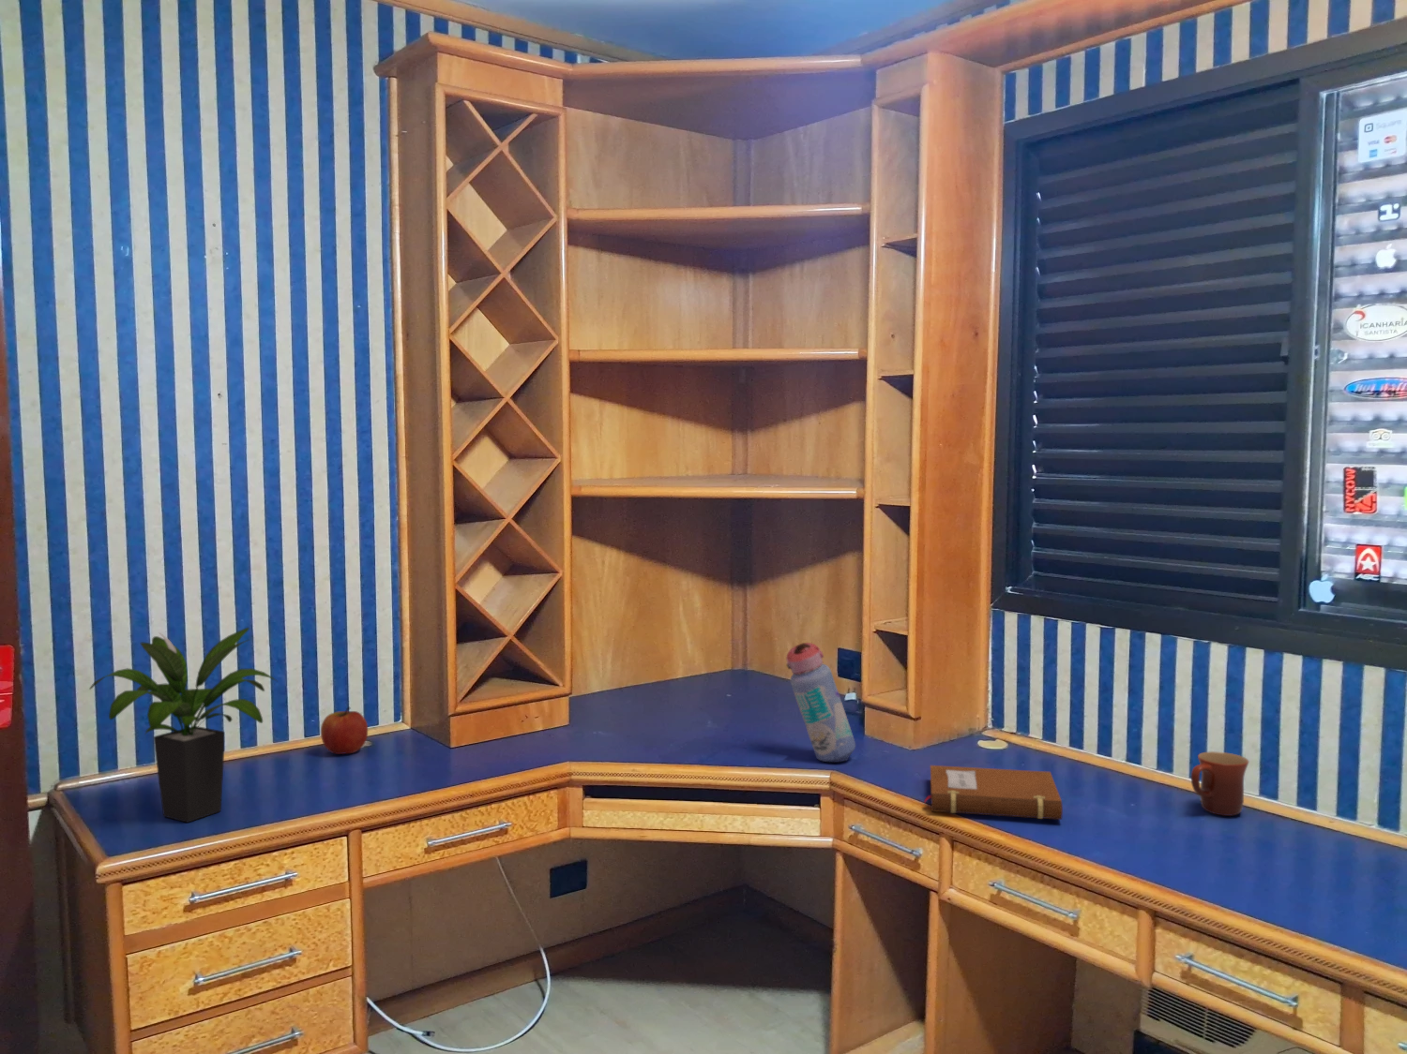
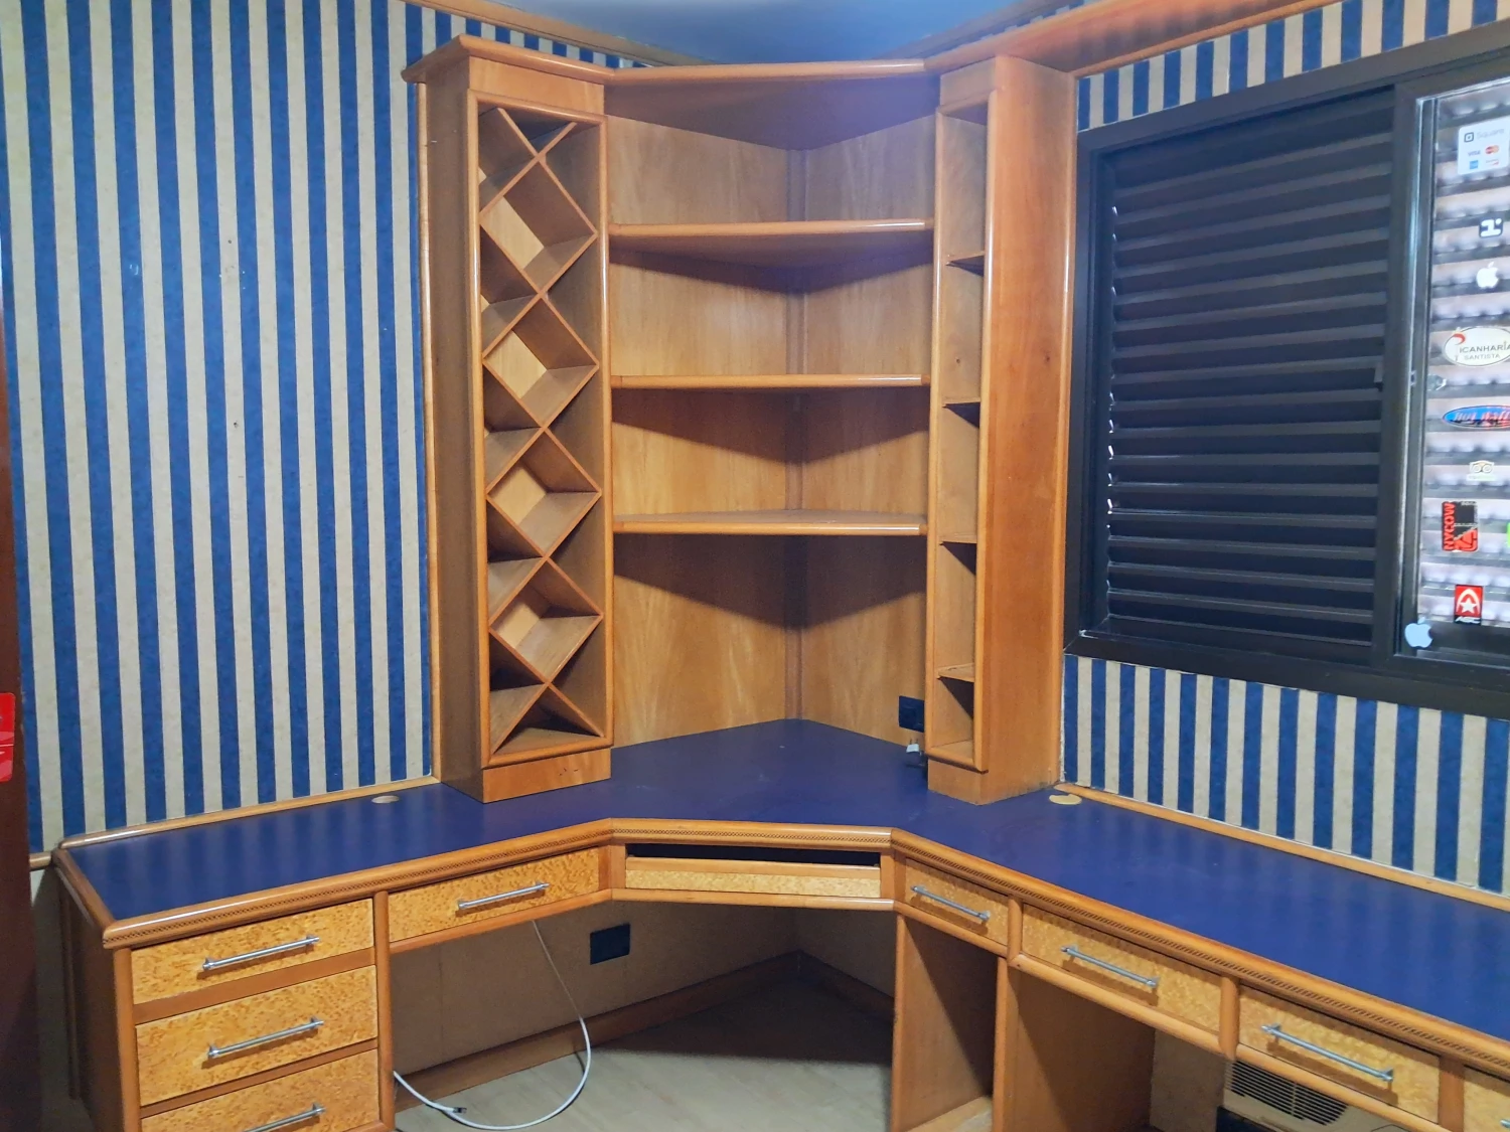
- potted plant [89,627,279,824]
- notebook [923,765,1064,820]
- water bottle [785,642,856,764]
- apple [320,706,369,755]
- mug [1190,751,1250,817]
